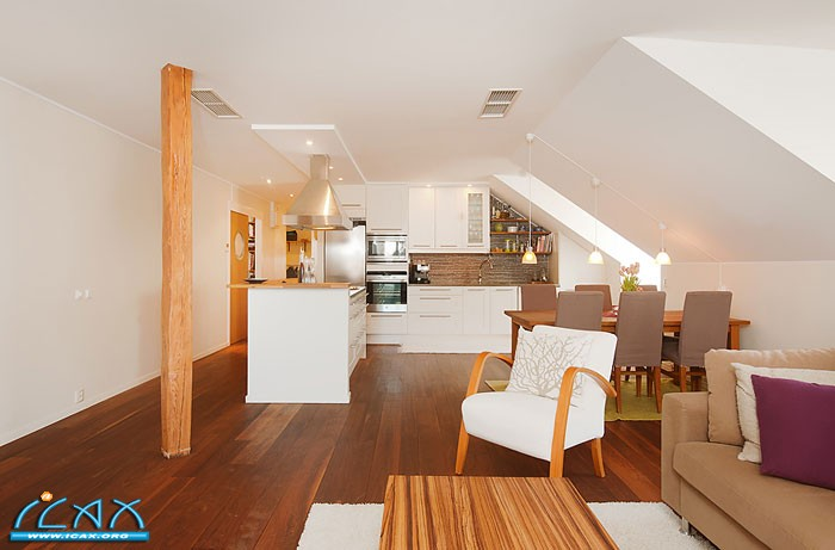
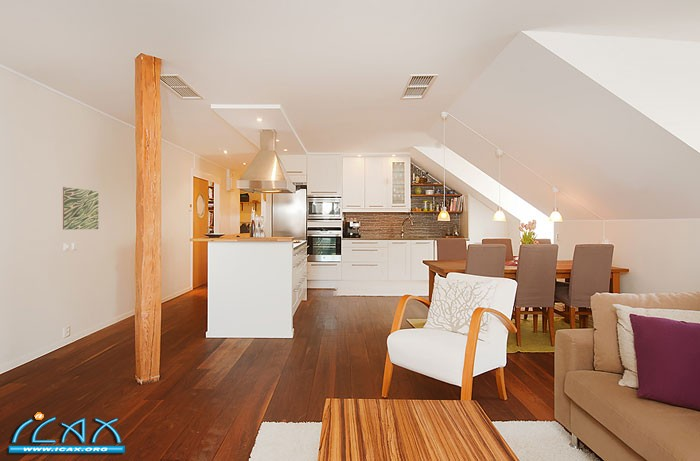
+ wall art [62,186,99,230]
